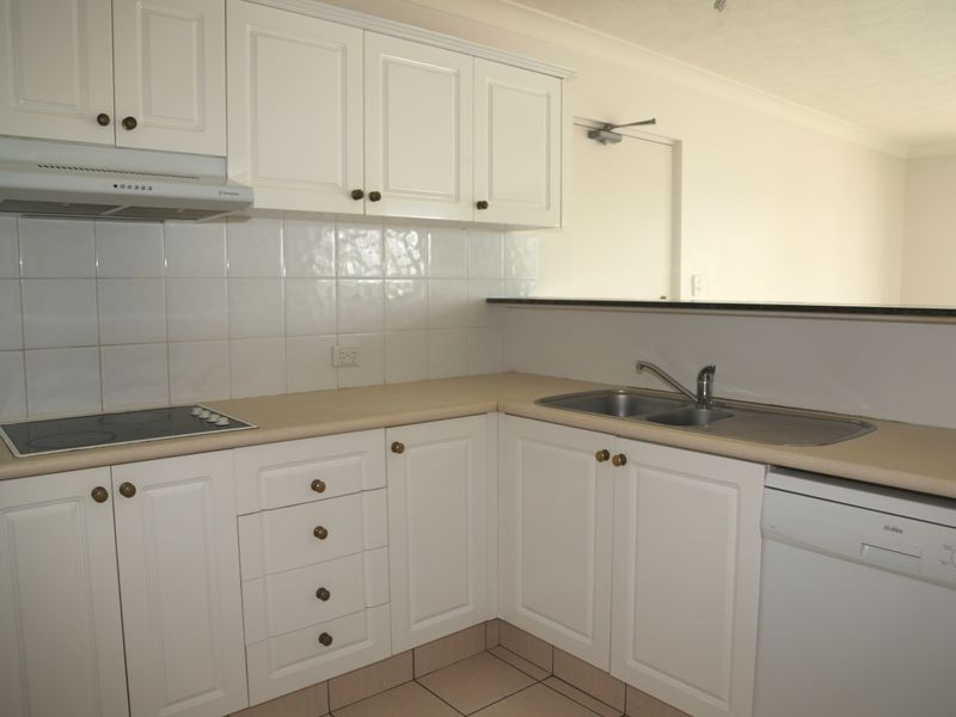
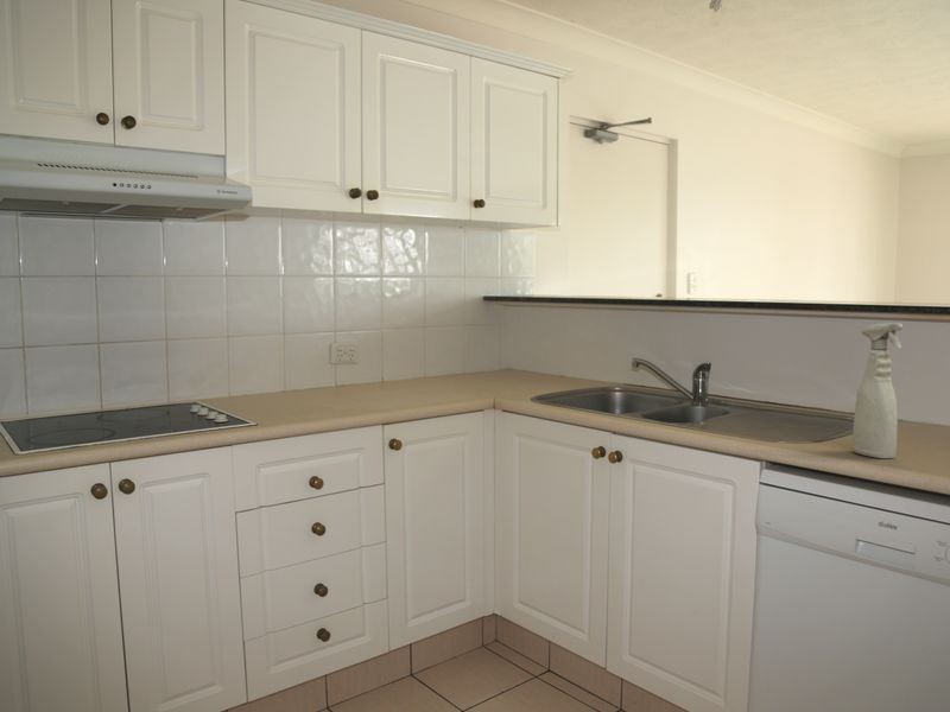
+ spray bottle [851,323,904,459]
